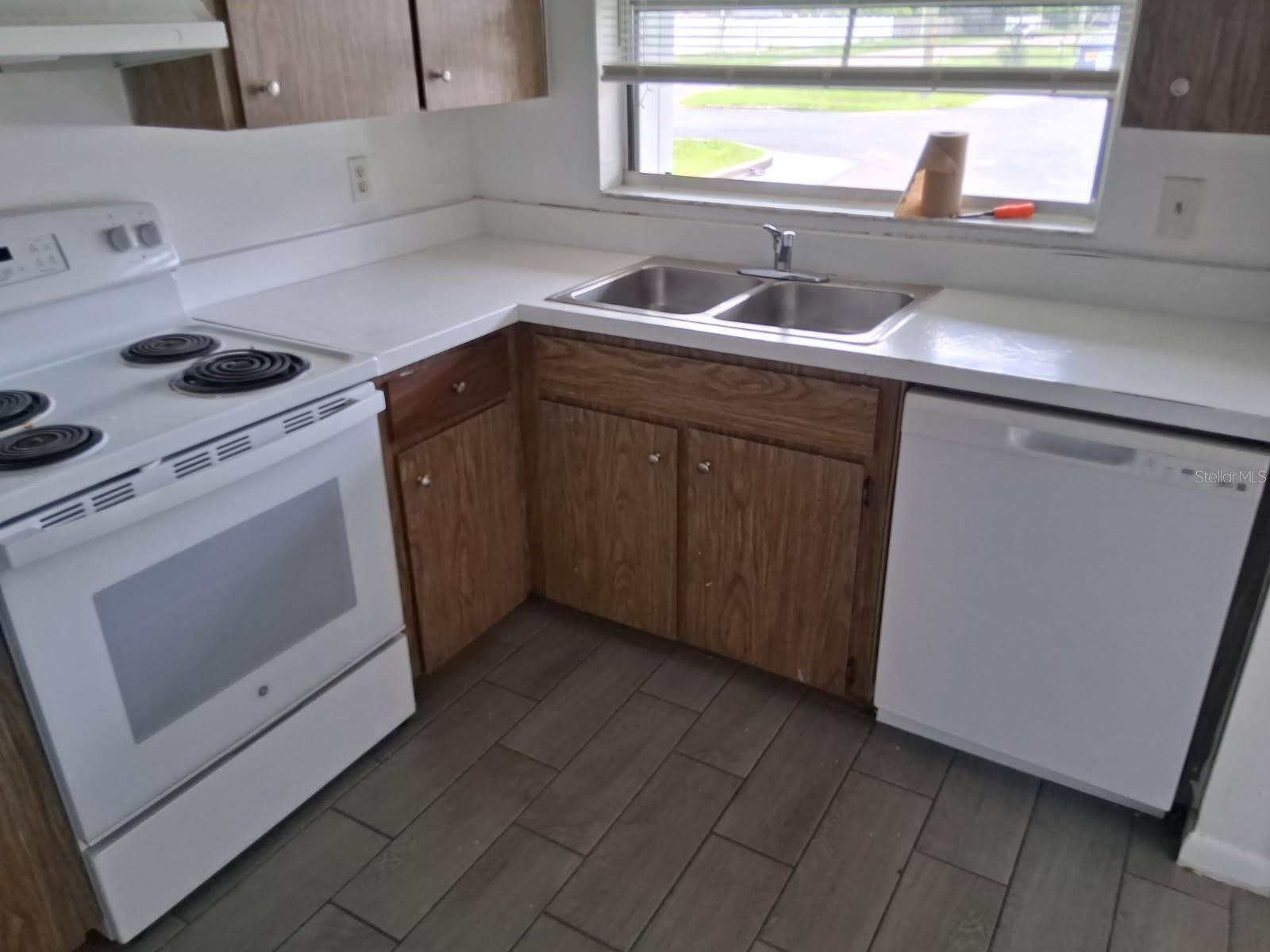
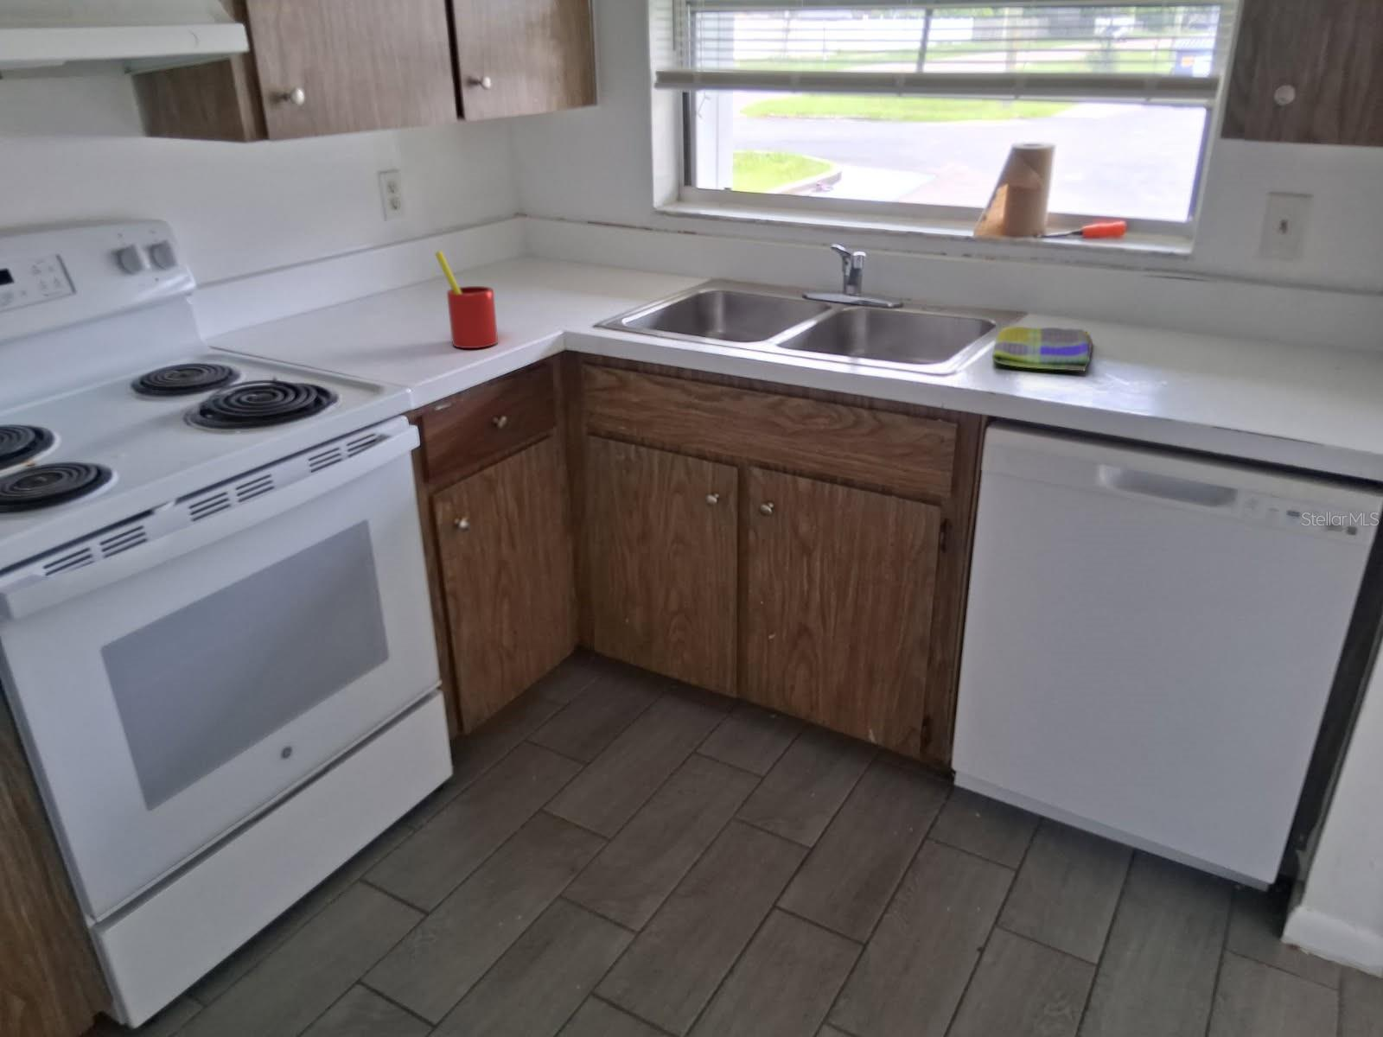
+ straw [433,249,499,350]
+ dish towel [991,326,1093,373]
